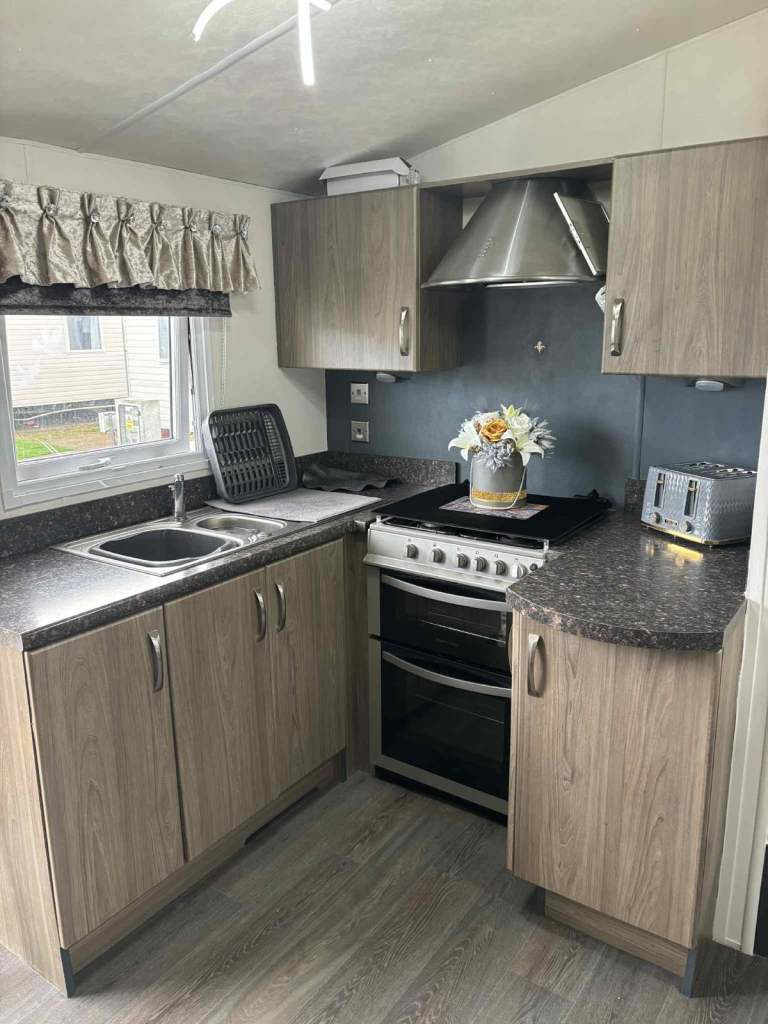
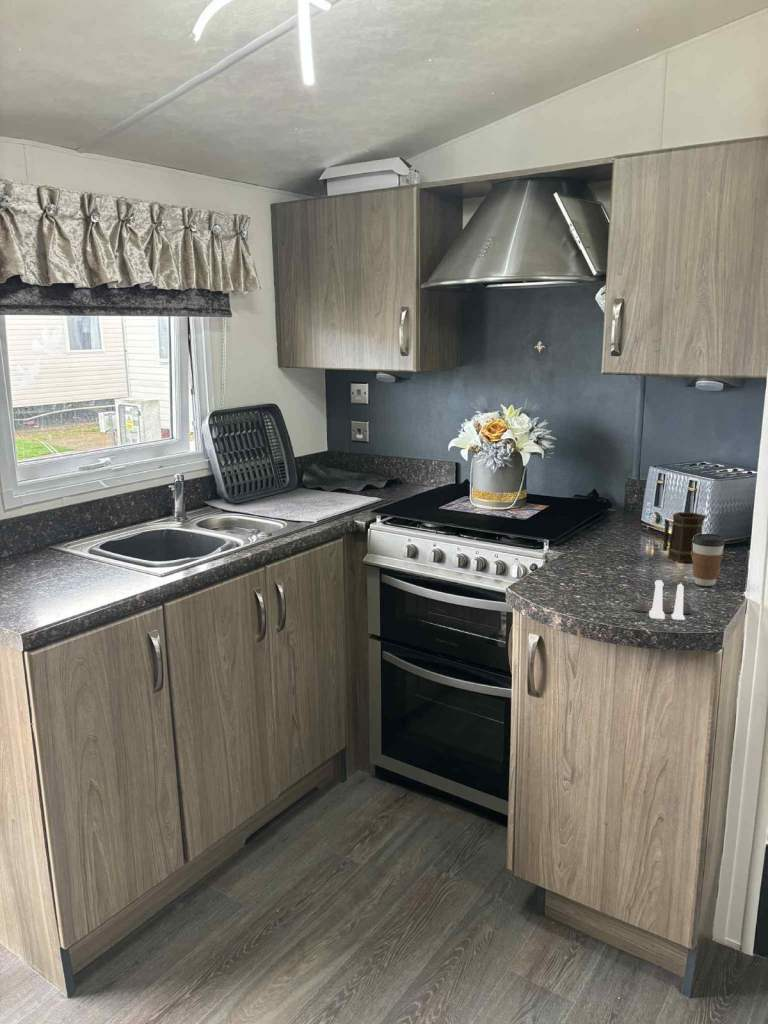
+ coffee cup [692,533,726,587]
+ mug [662,511,708,563]
+ salt and pepper shaker set [633,579,692,621]
